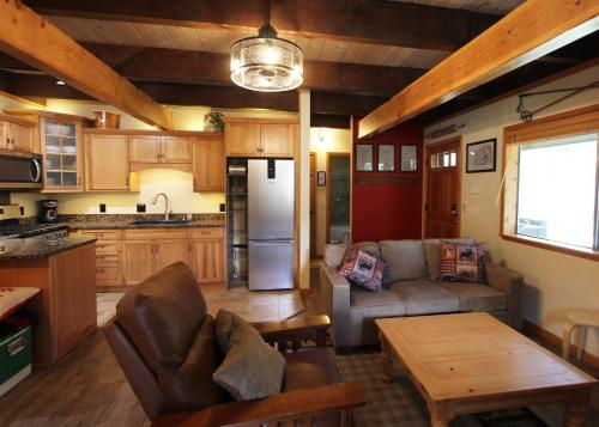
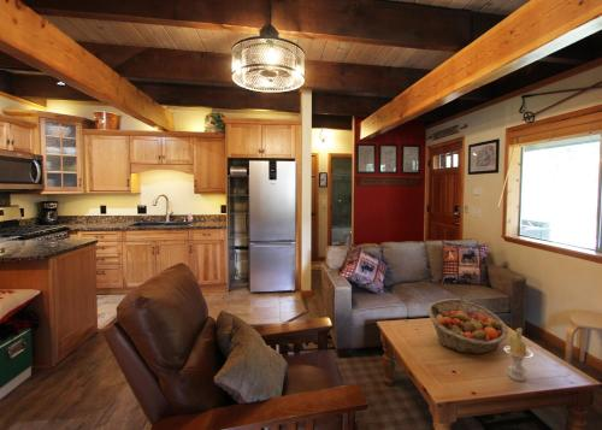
+ candle [502,326,535,383]
+ fruit basket [426,298,509,355]
